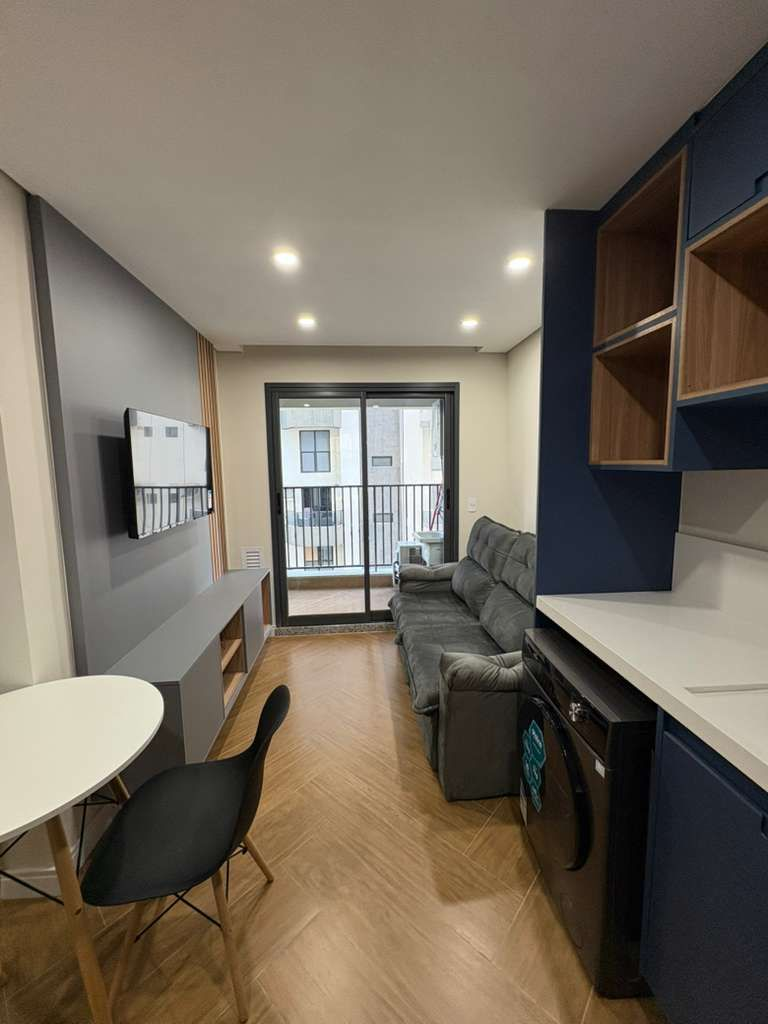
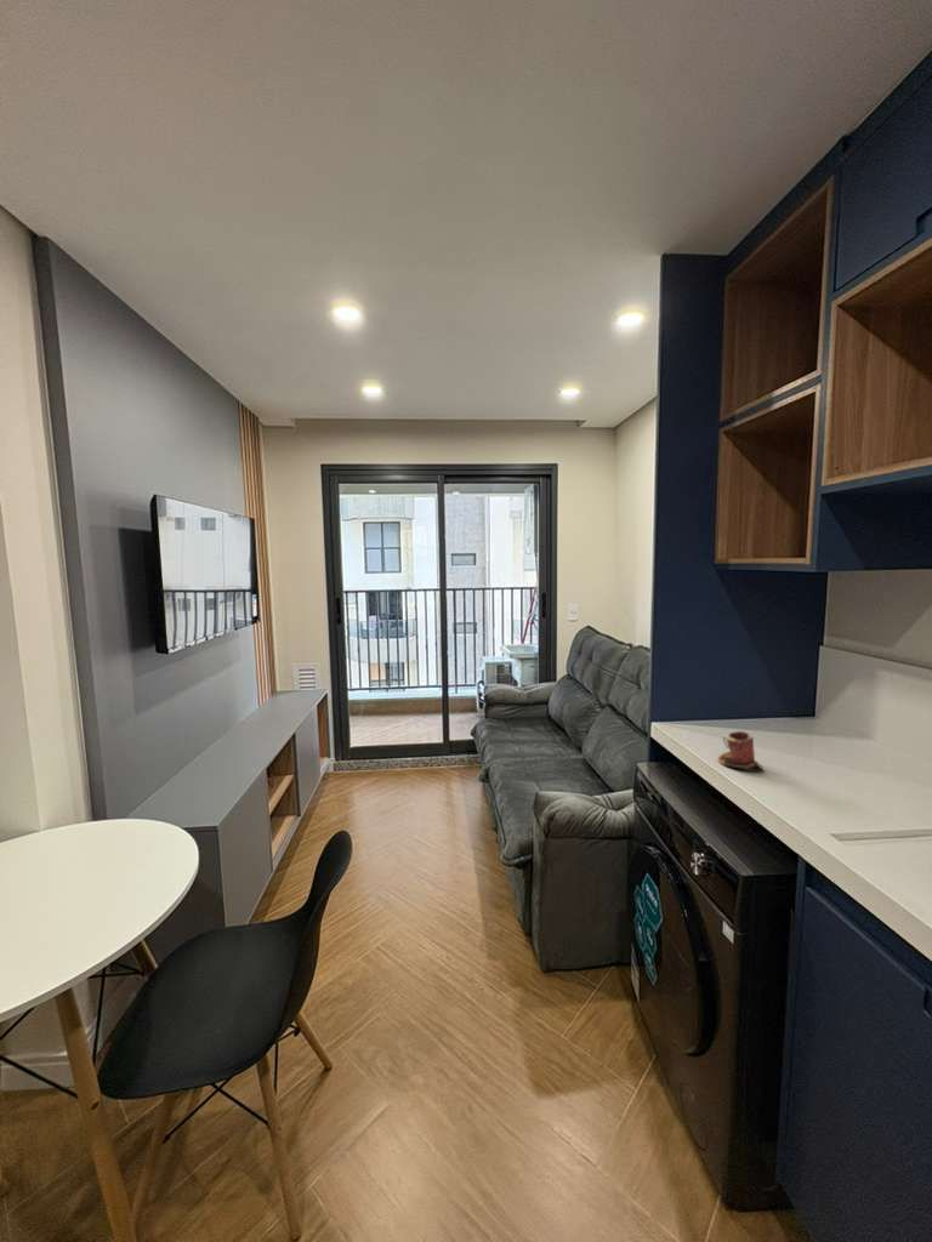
+ mug [717,730,765,769]
